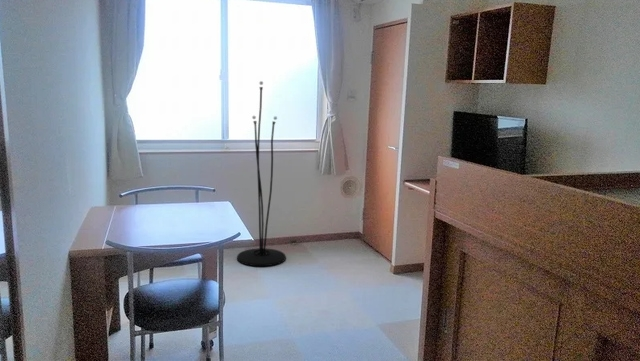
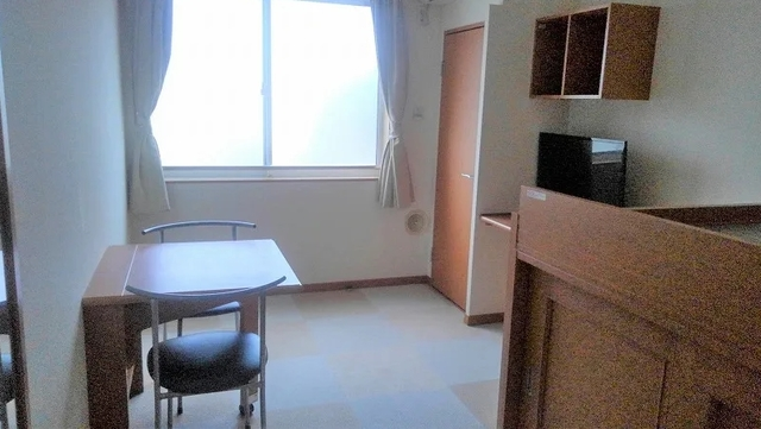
- floor lamp [236,80,287,267]
